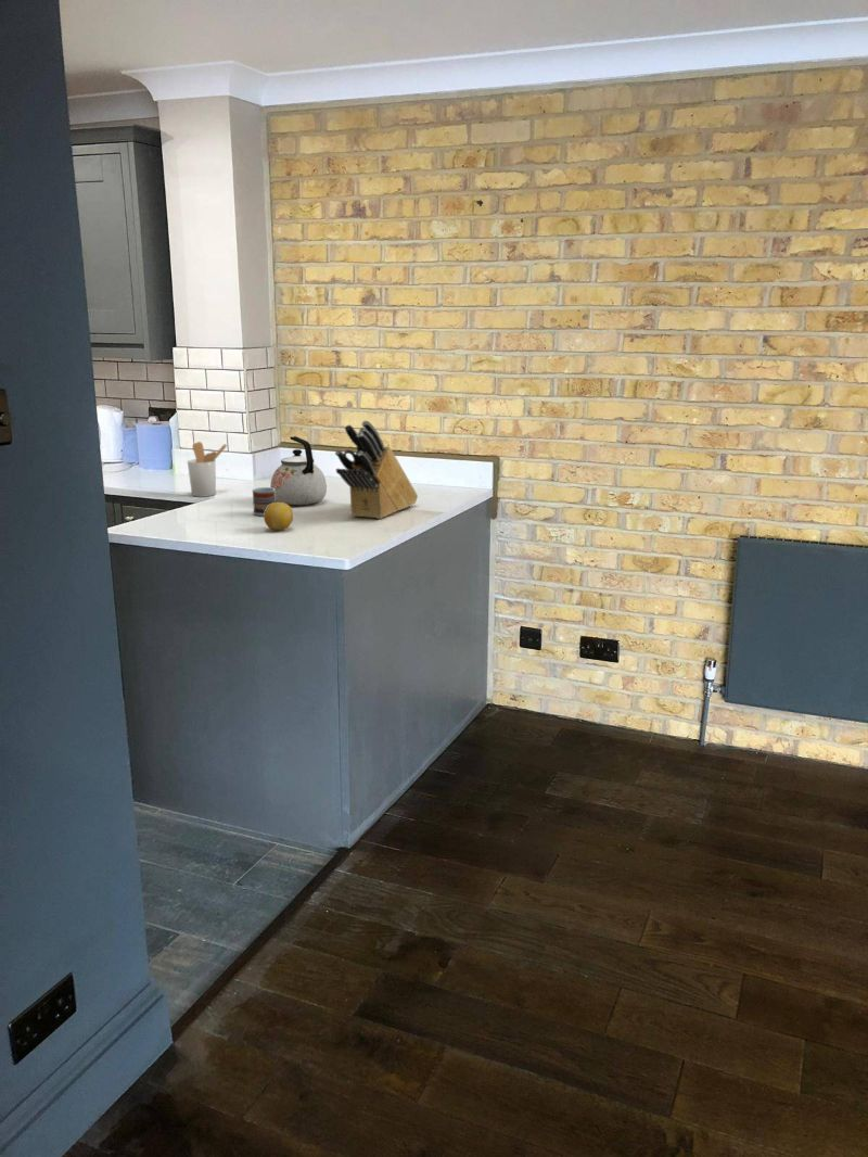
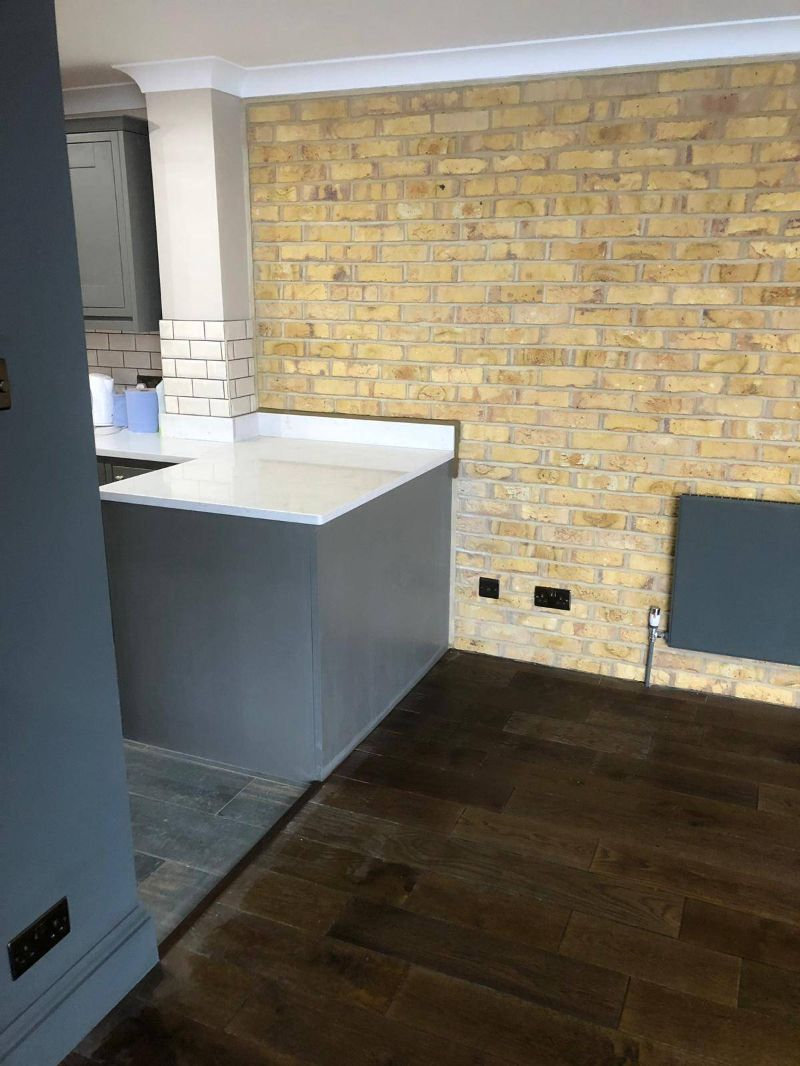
- kettle [269,435,328,506]
- fruit [264,501,294,532]
- knife block [334,419,419,520]
- cup [252,486,277,517]
- utensil holder [187,441,228,498]
